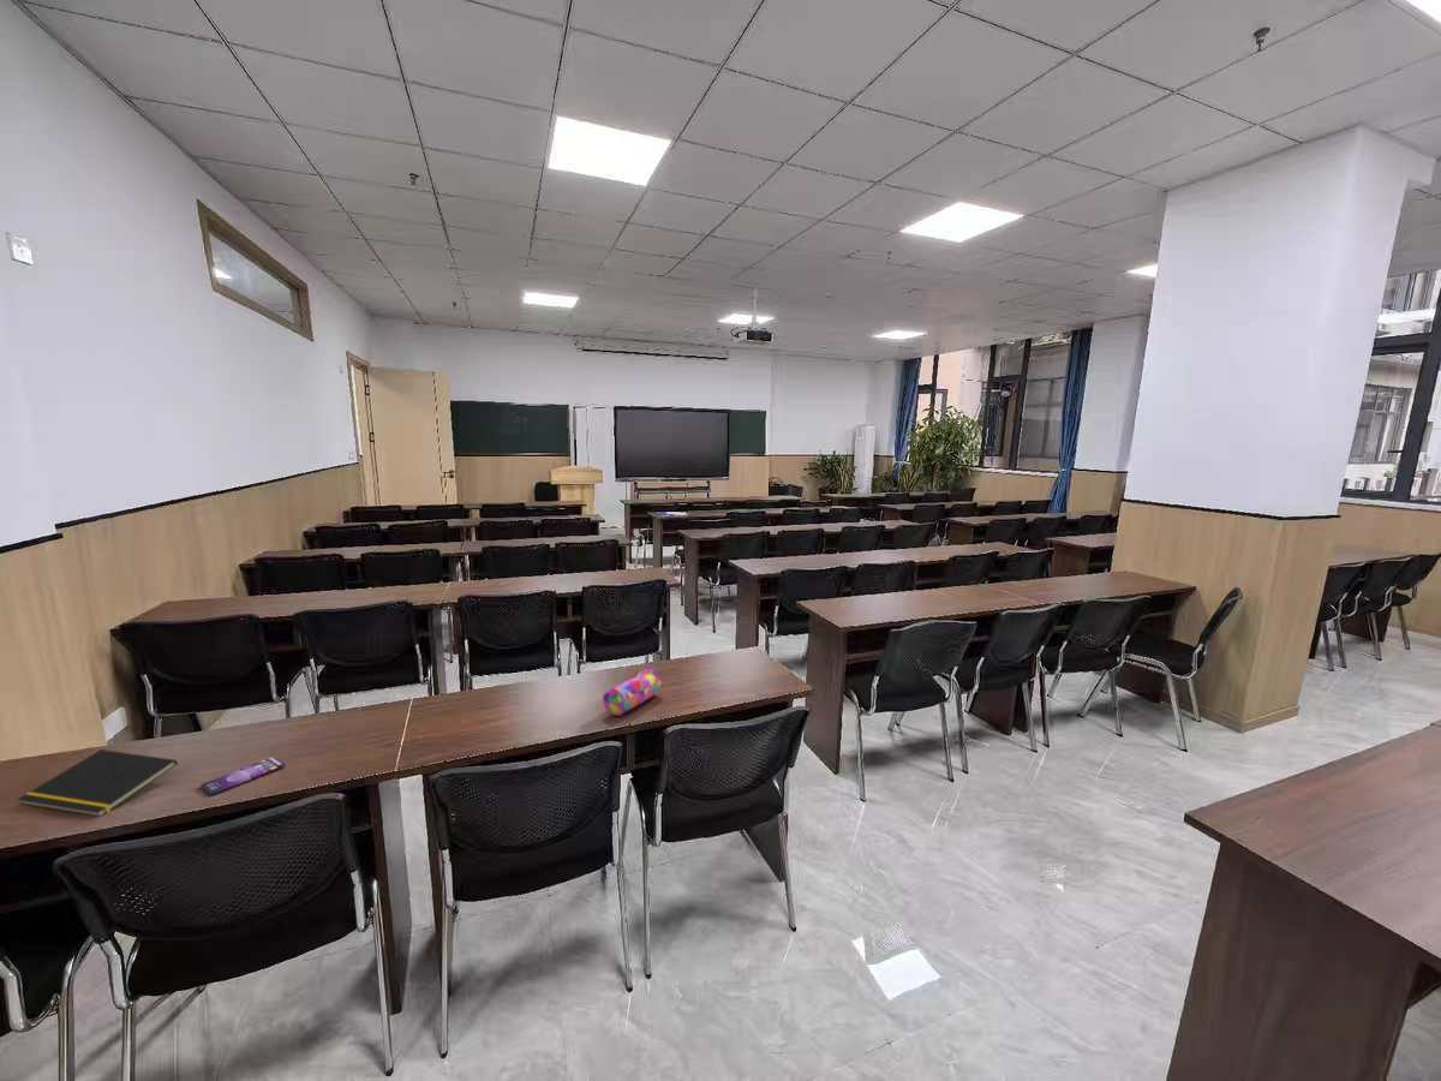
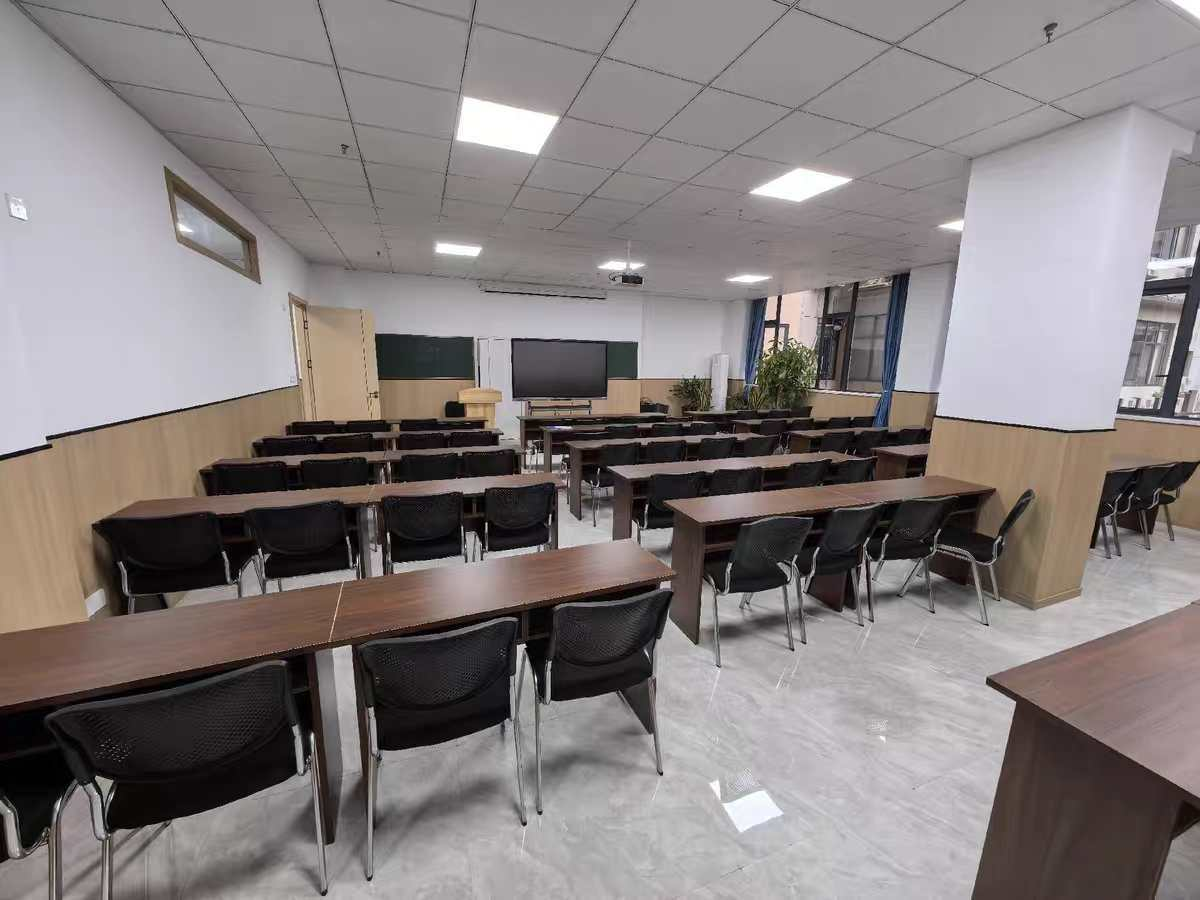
- notepad [16,748,179,818]
- pencil case [602,665,663,717]
- smartphone [199,755,286,796]
